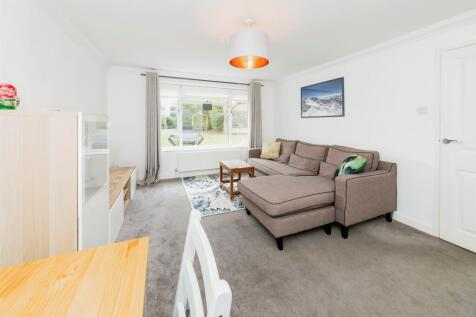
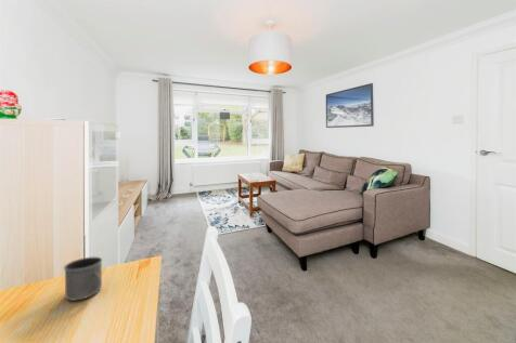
+ mug [63,255,103,302]
